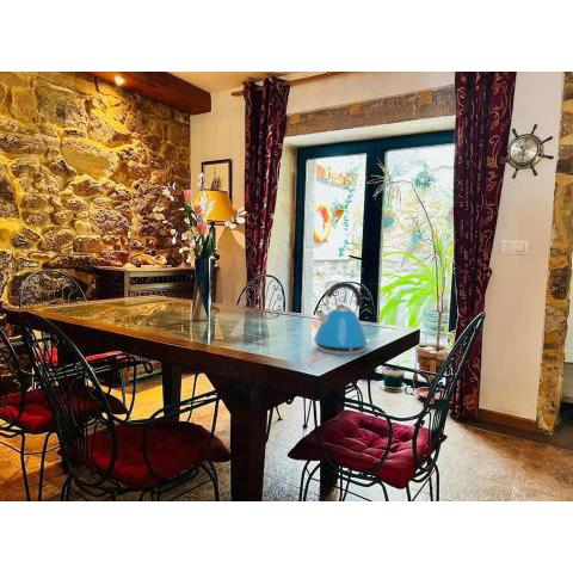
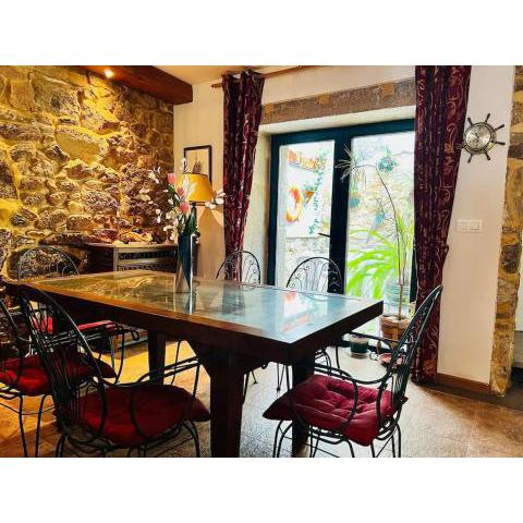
- kettle [313,281,370,356]
